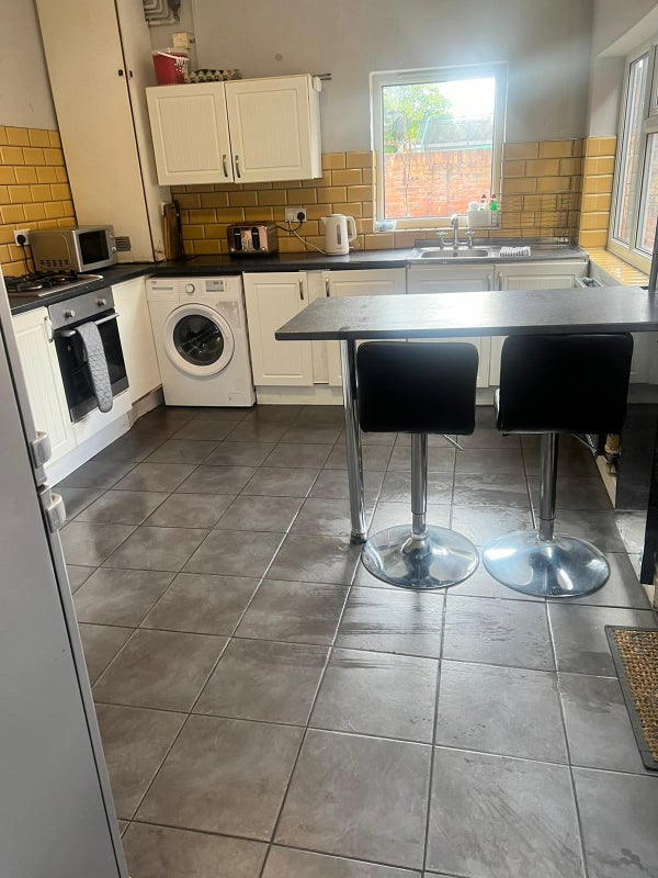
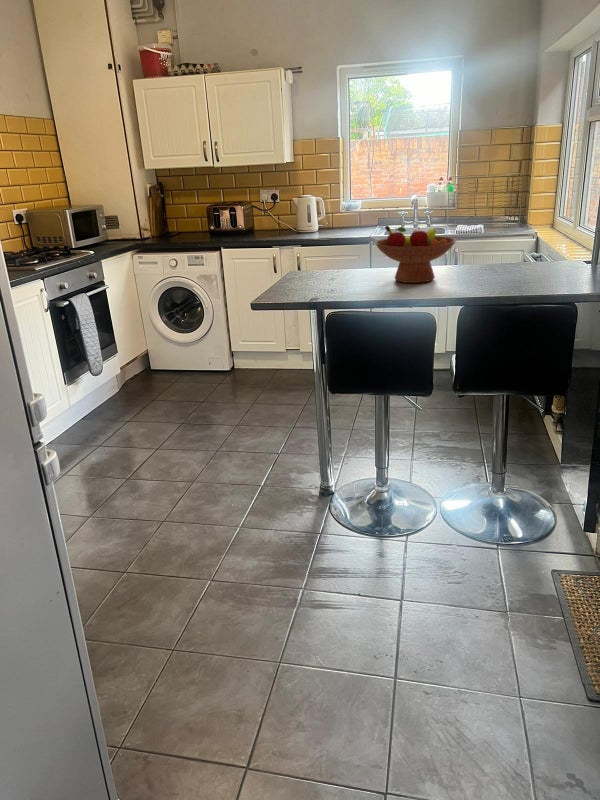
+ fruit bowl [373,224,458,284]
